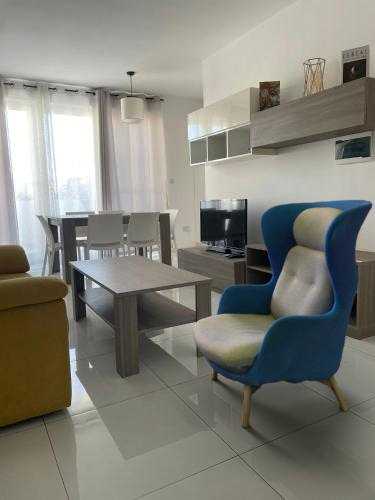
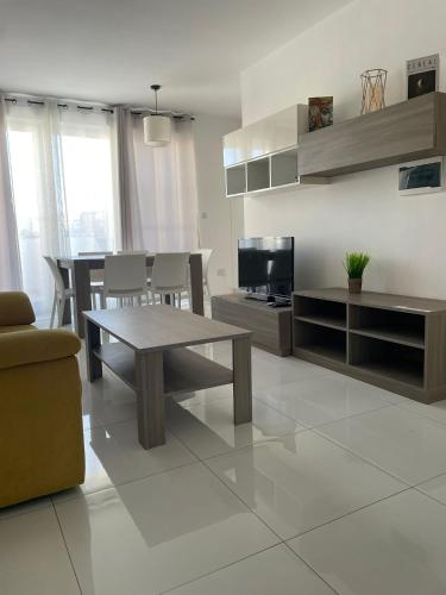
- armchair [192,199,373,429]
